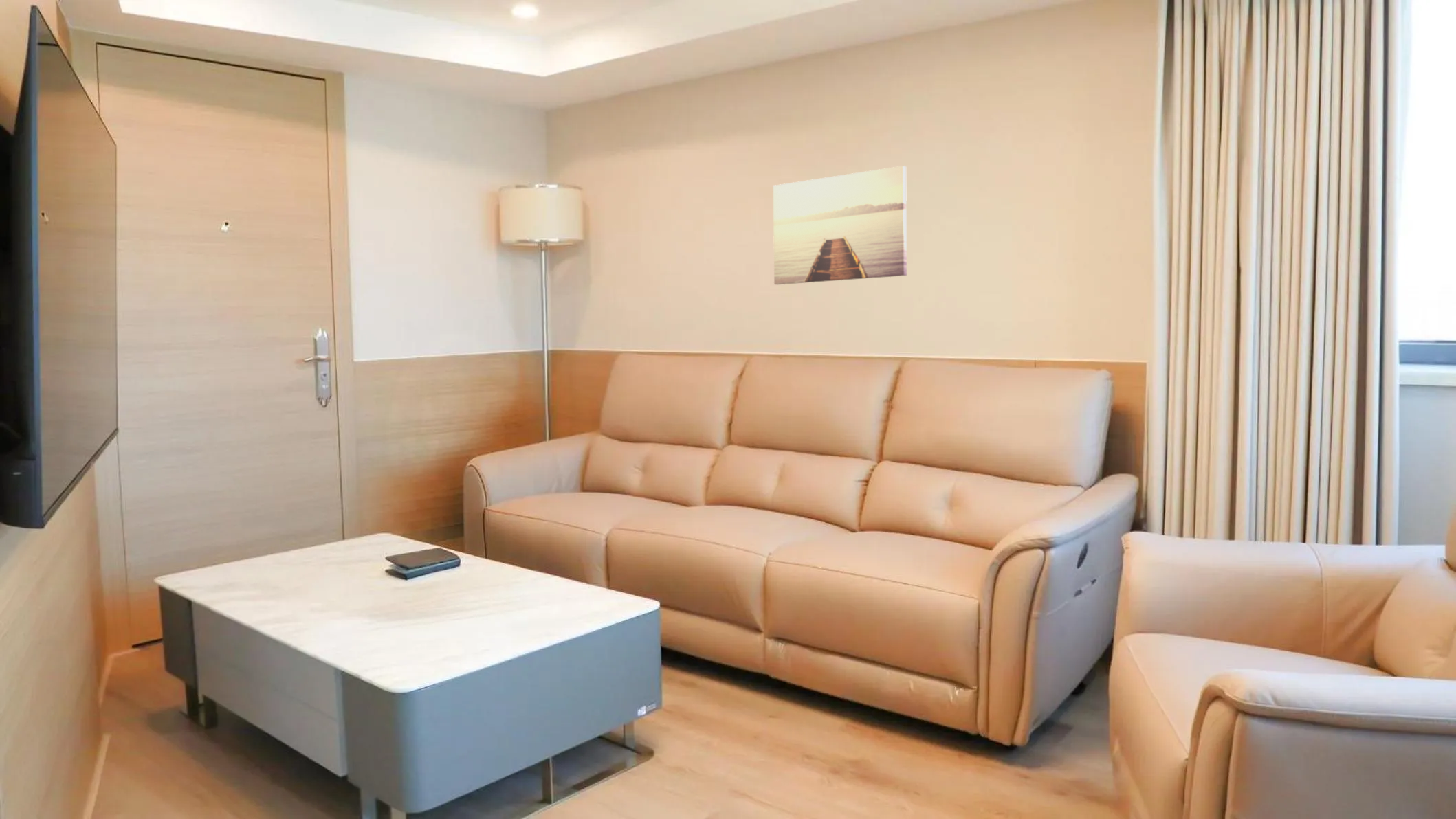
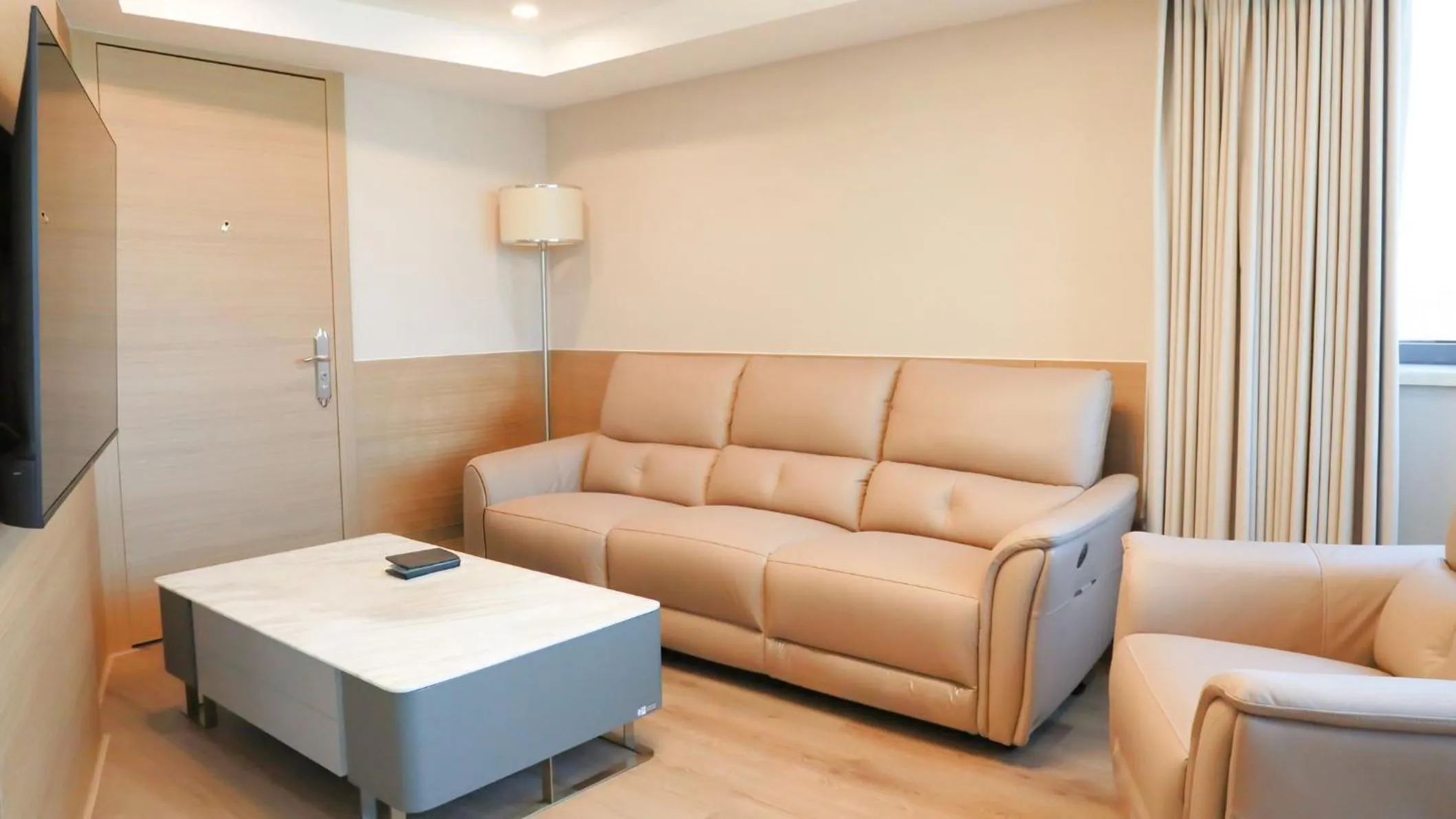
- wall art [773,165,907,285]
